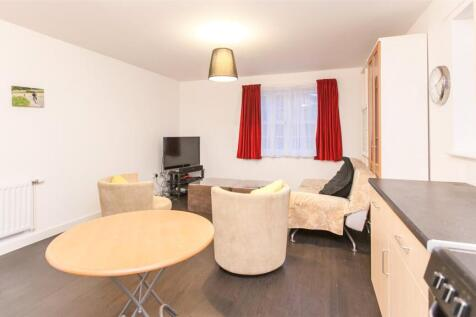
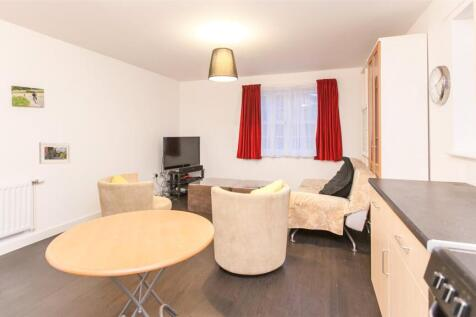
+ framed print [38,141,72,165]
